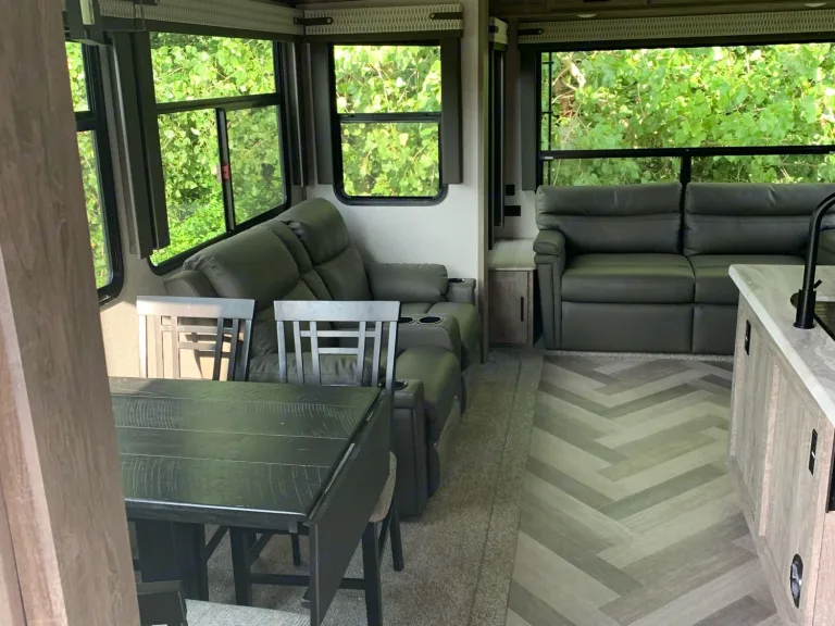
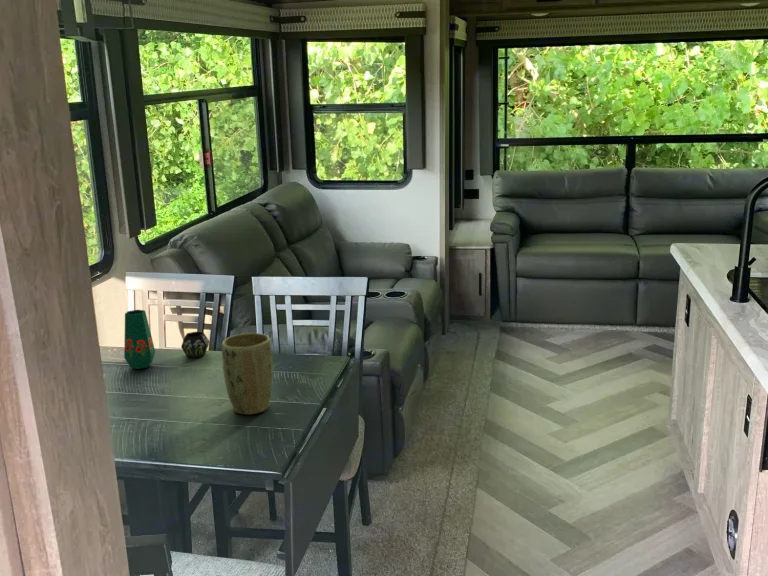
+ vase [123,309,211,370]
+ plant pot [221,332,274,416]
